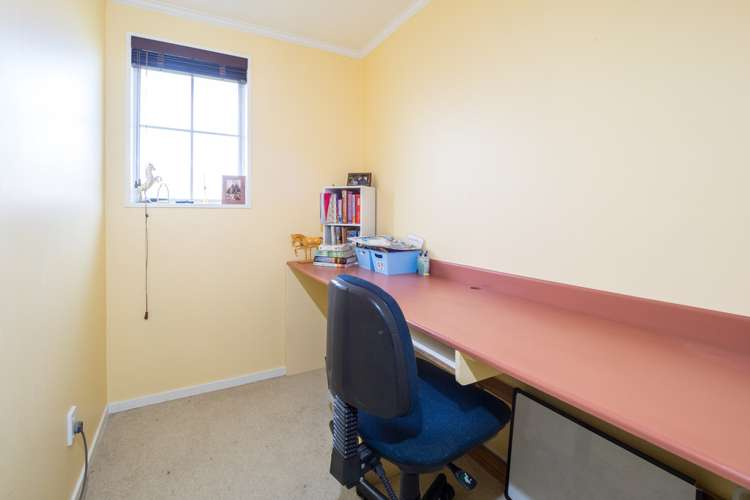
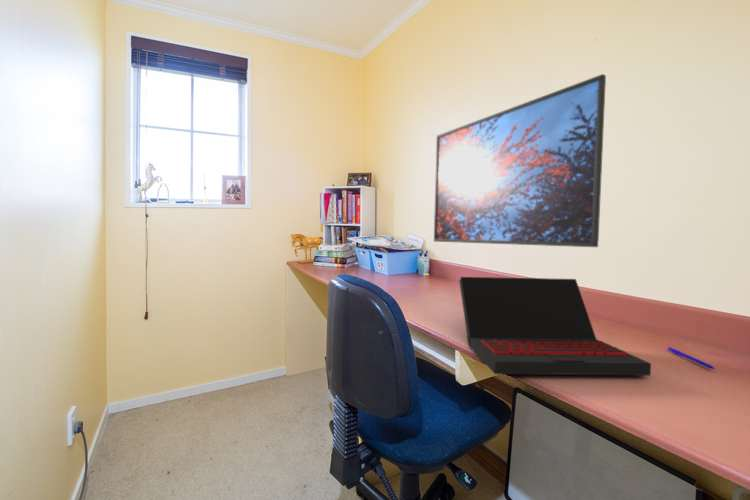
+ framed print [433,73,607,248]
+ pen [667,346,716,370]
+ laptop [458,276,652,377]
